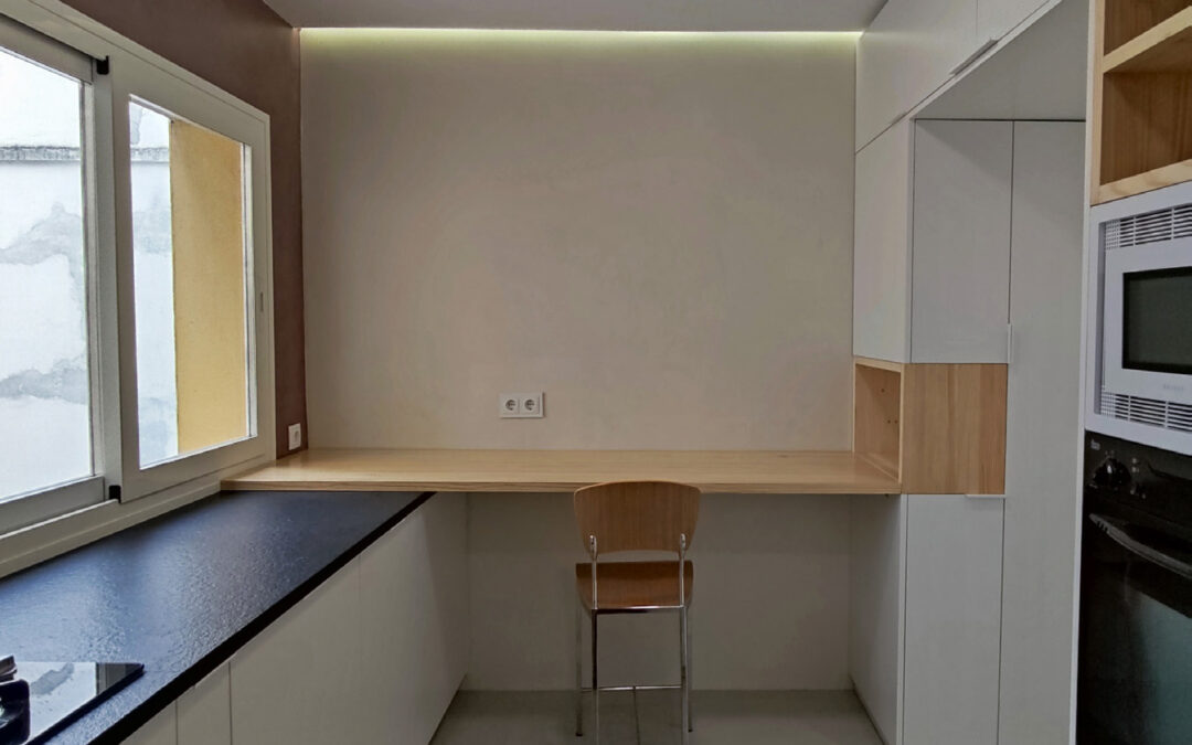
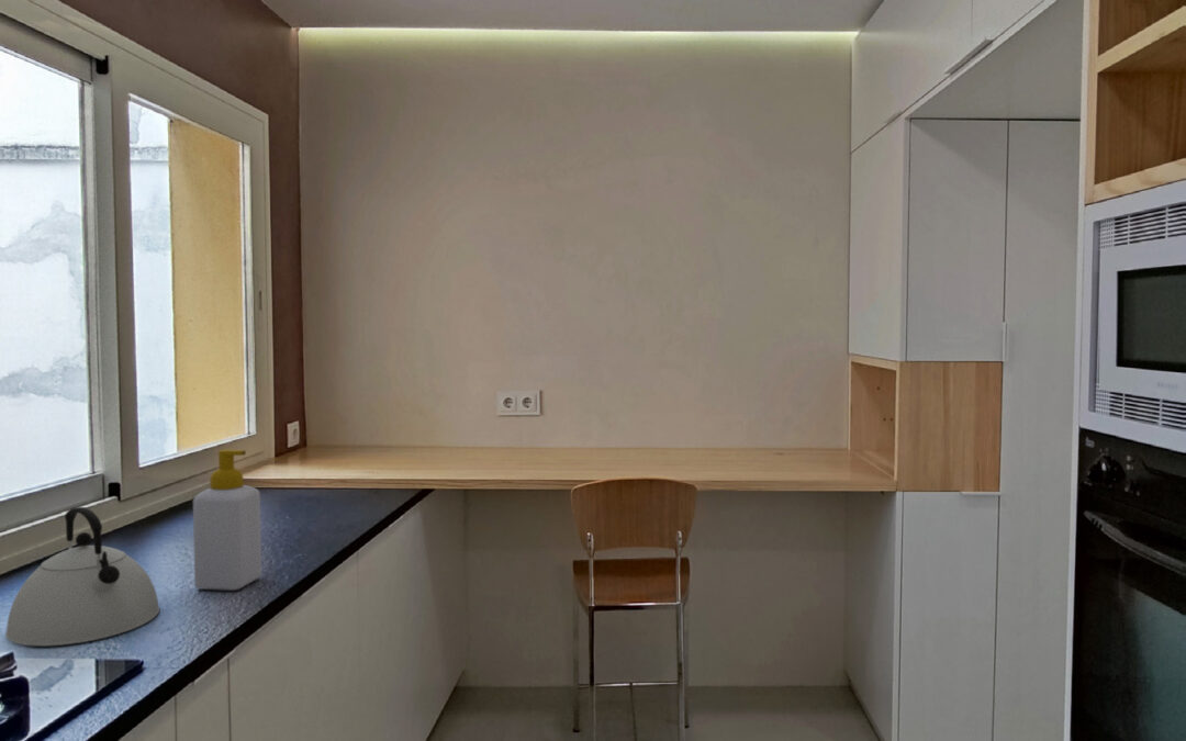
+ kettle [4,506,160,647]
+ soap bottle [192,448,262,592]
